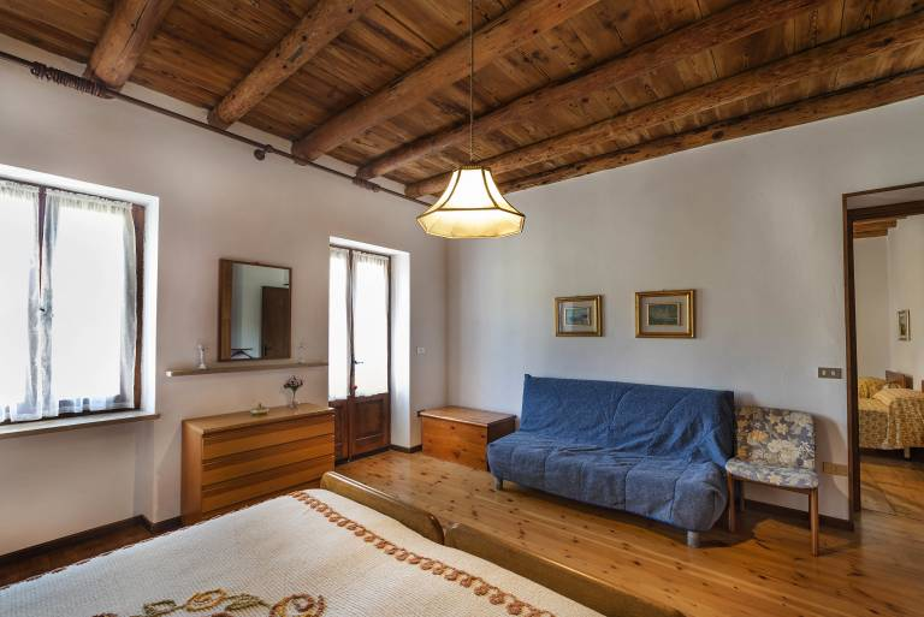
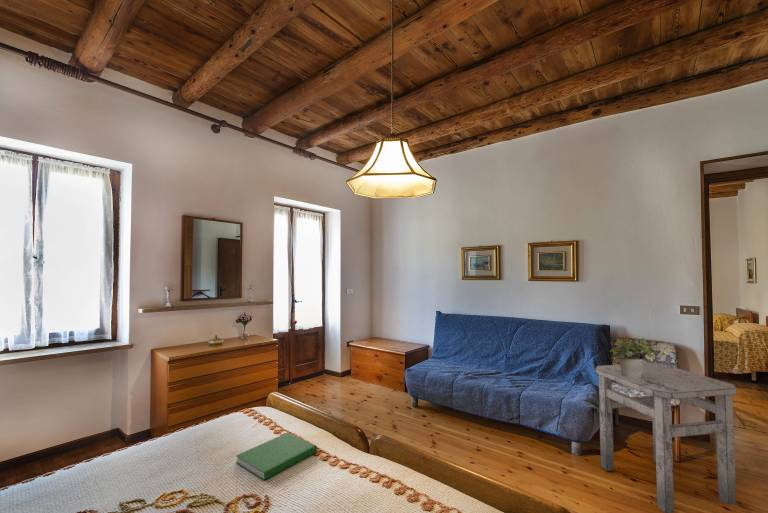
+ potted plant [608,337,656,378]
+ side table [595,362,738,513]
+ hardcover book [235,432,318,481]
